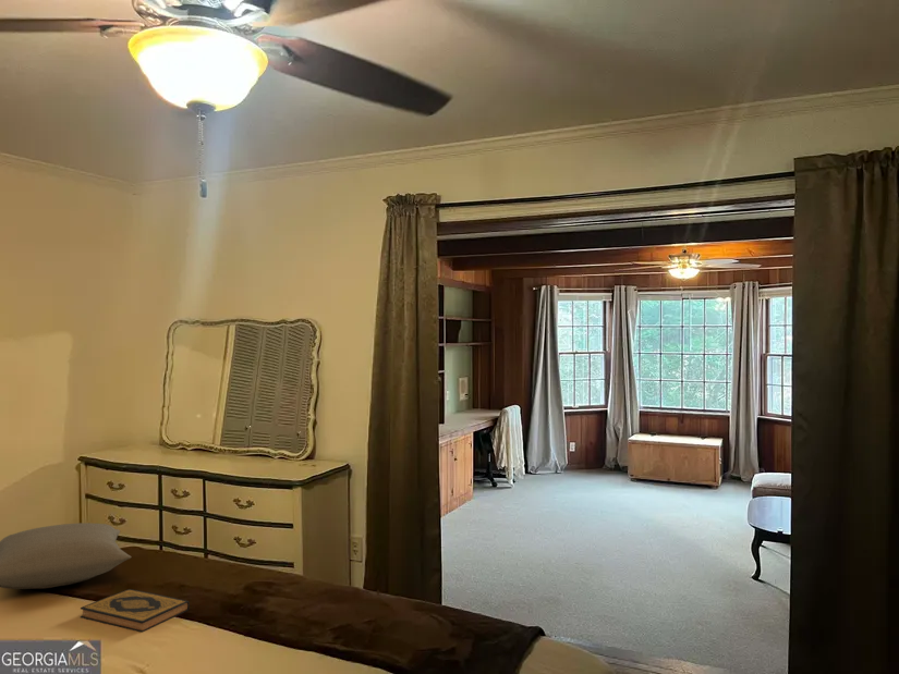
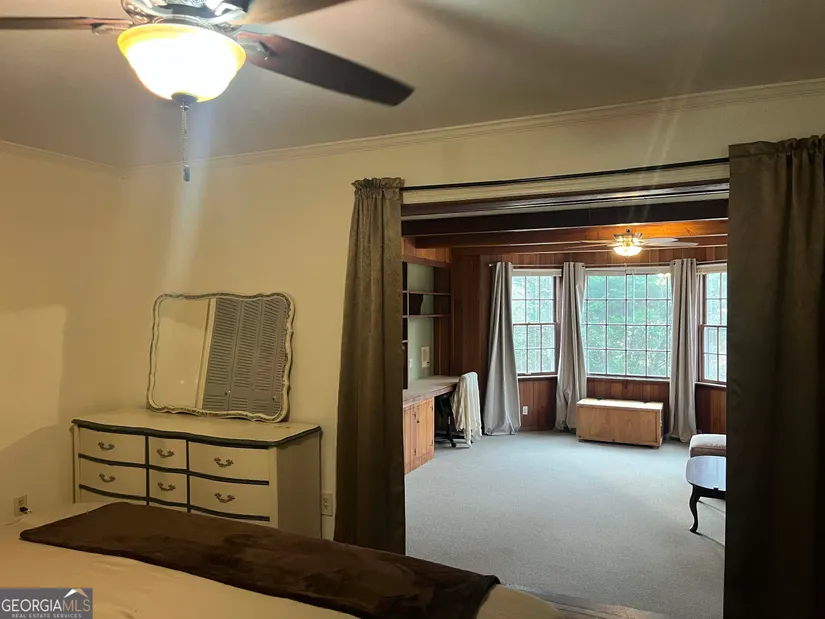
- pillow [0,522,132,590]
- hardback book [80,588,191,634]
